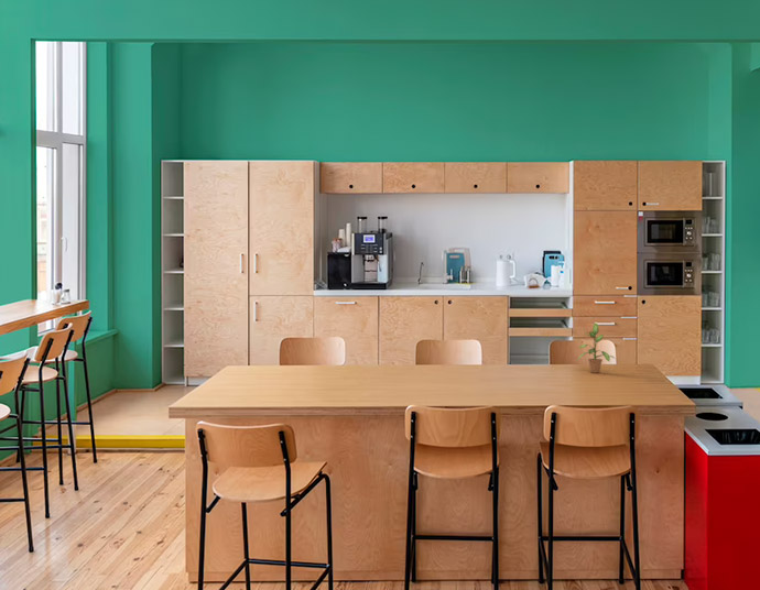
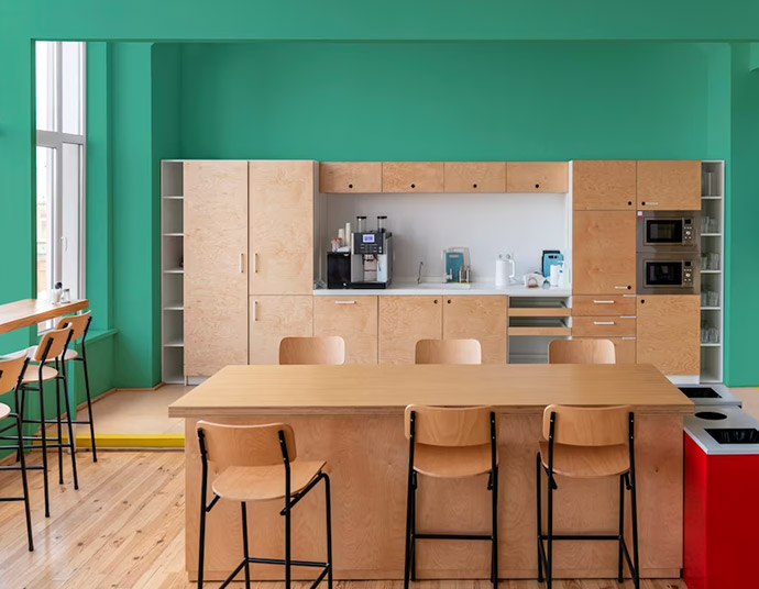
- potted plant [576,321,618,374]
